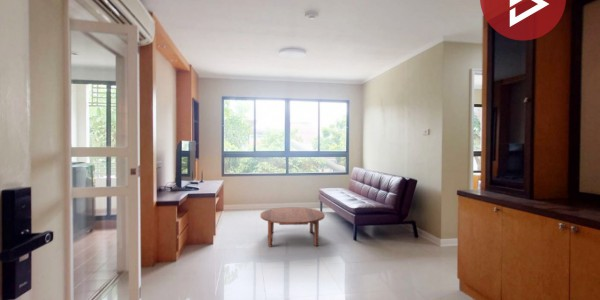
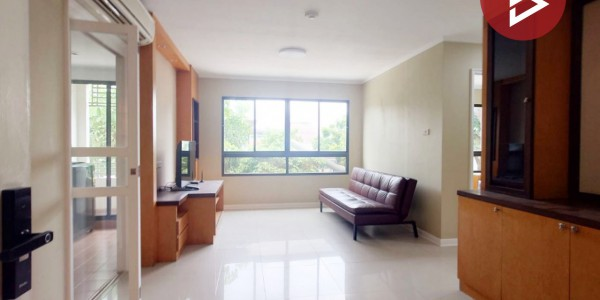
- coffee table [260,206,326,248]
